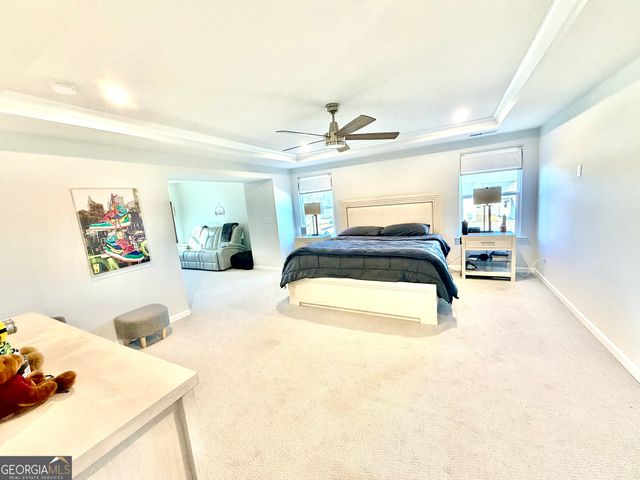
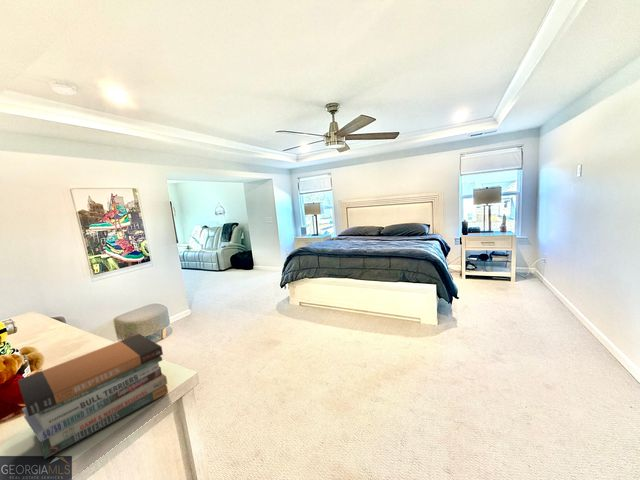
+ book stack [17,333,169,460]
